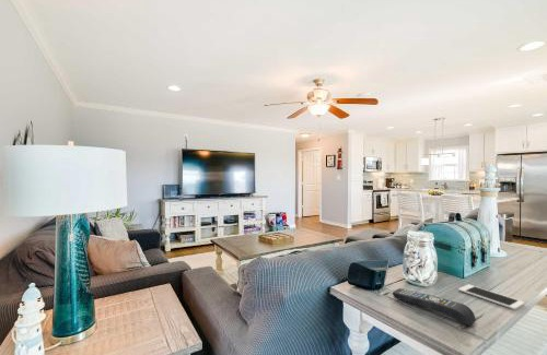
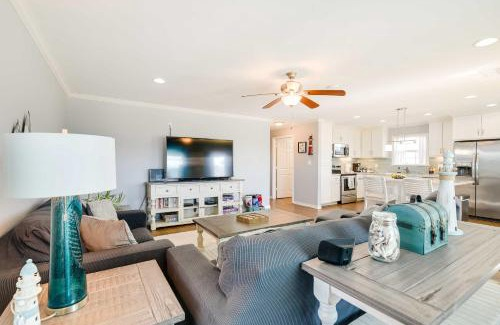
- remote control [392,287,477,327]
- cell phone [457,284,525,310]
